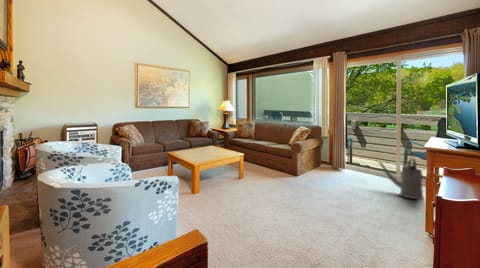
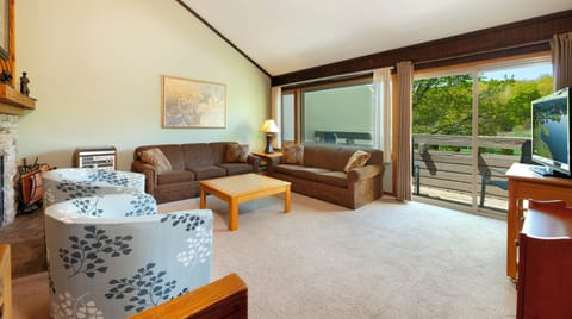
- watering can [378,157,427,200]
